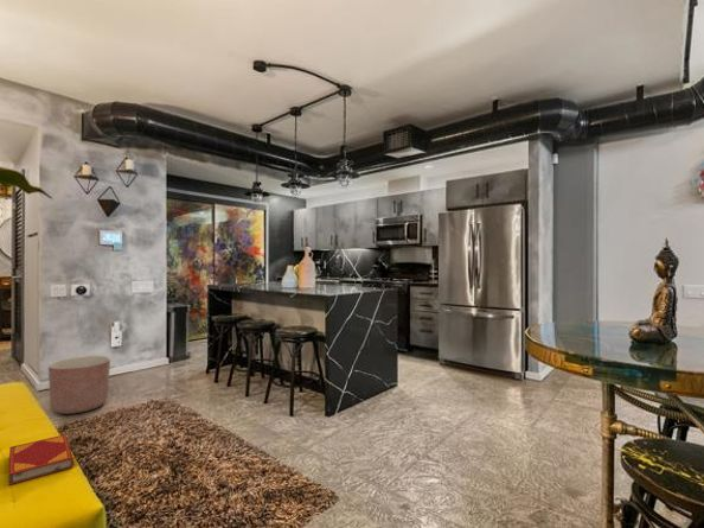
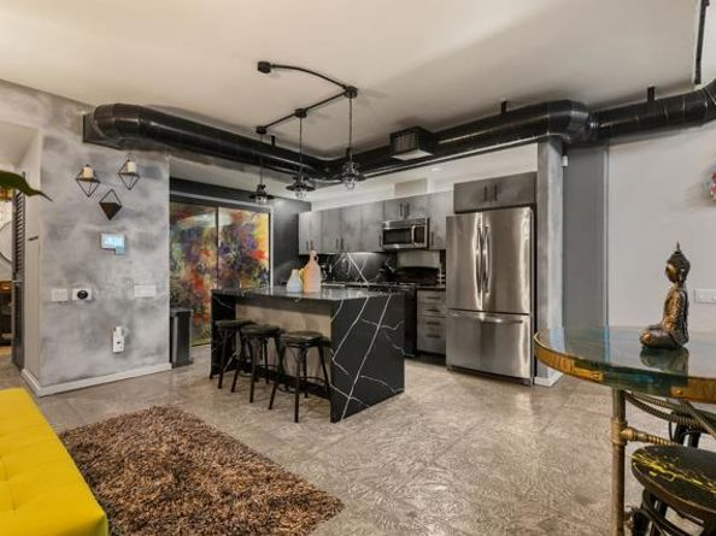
- hardback book [7,433,75,486]
- planter [47,355,111,415]
